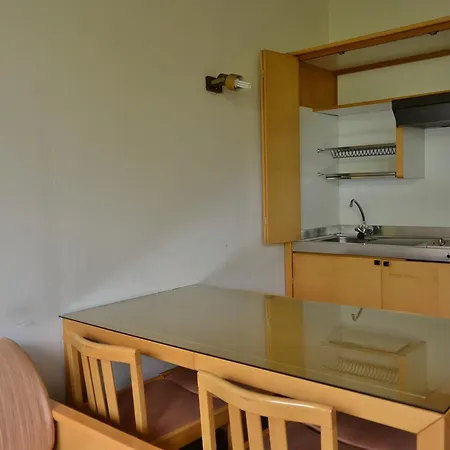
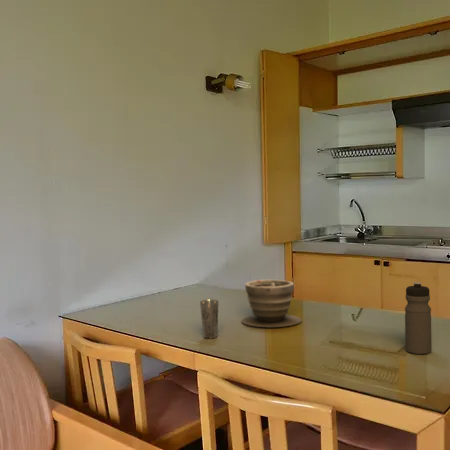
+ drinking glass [199,299,219,339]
+ water bottle [404,281,433,355]
+ planter [241,279,303,328]
